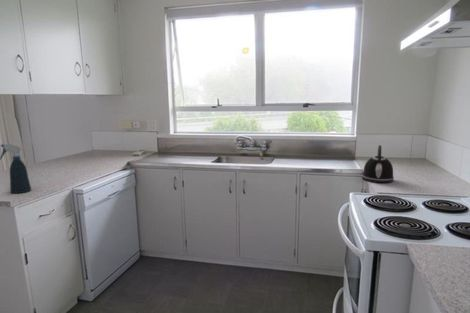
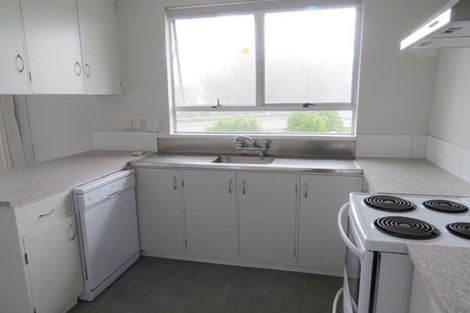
- kettle [361,144,395,184]
- spray bottle [0,143,32,195]
